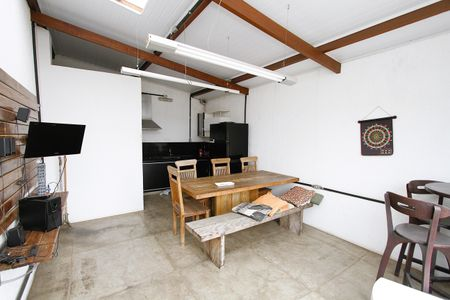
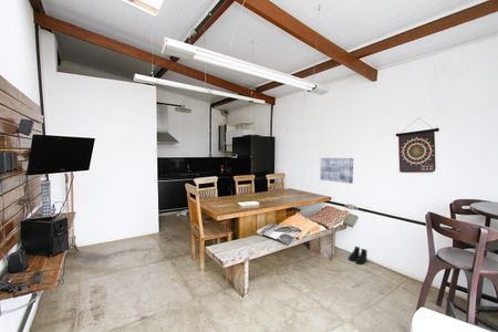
+ wall art [319,157,354,185]
+ boots [347,245,369,266]
